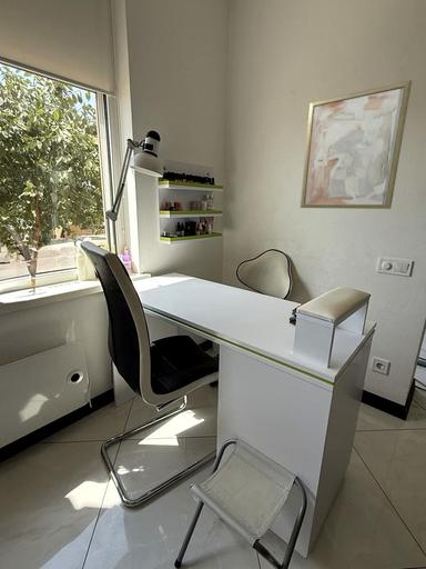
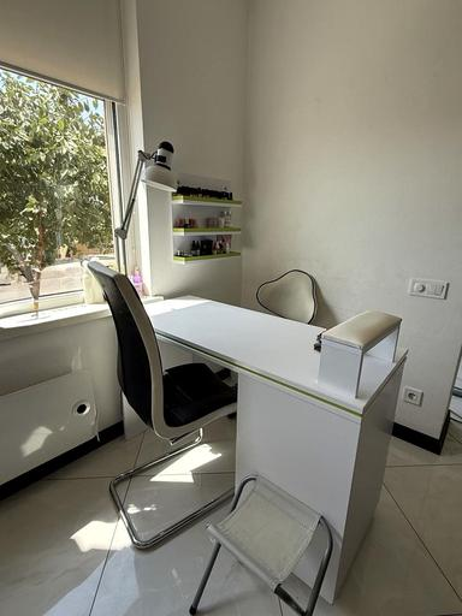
- wall art [300,79,413,210]
